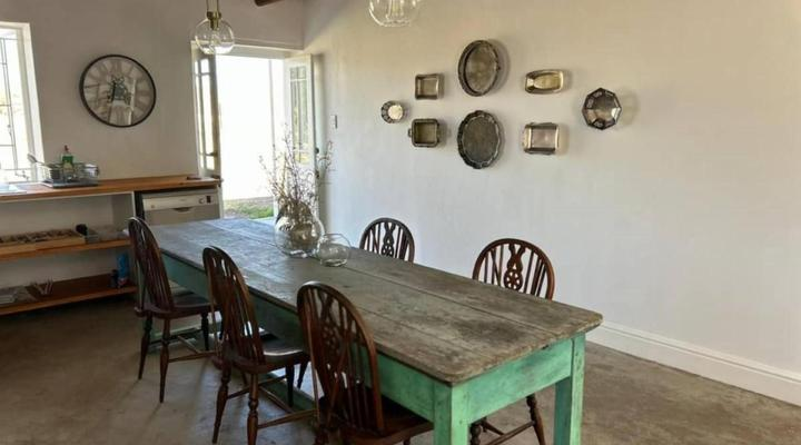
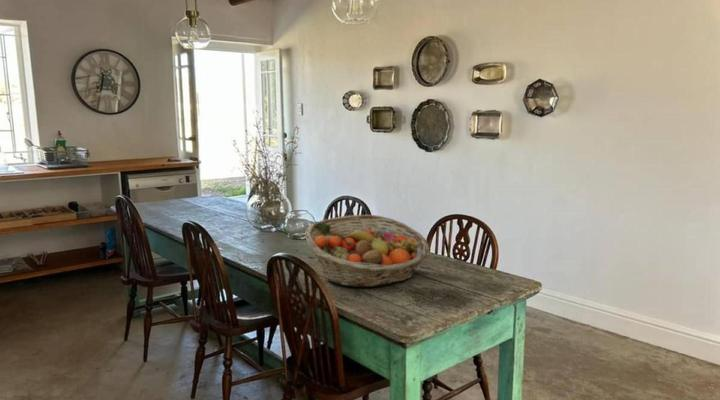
+ fruit basket [304,214,431,288]
